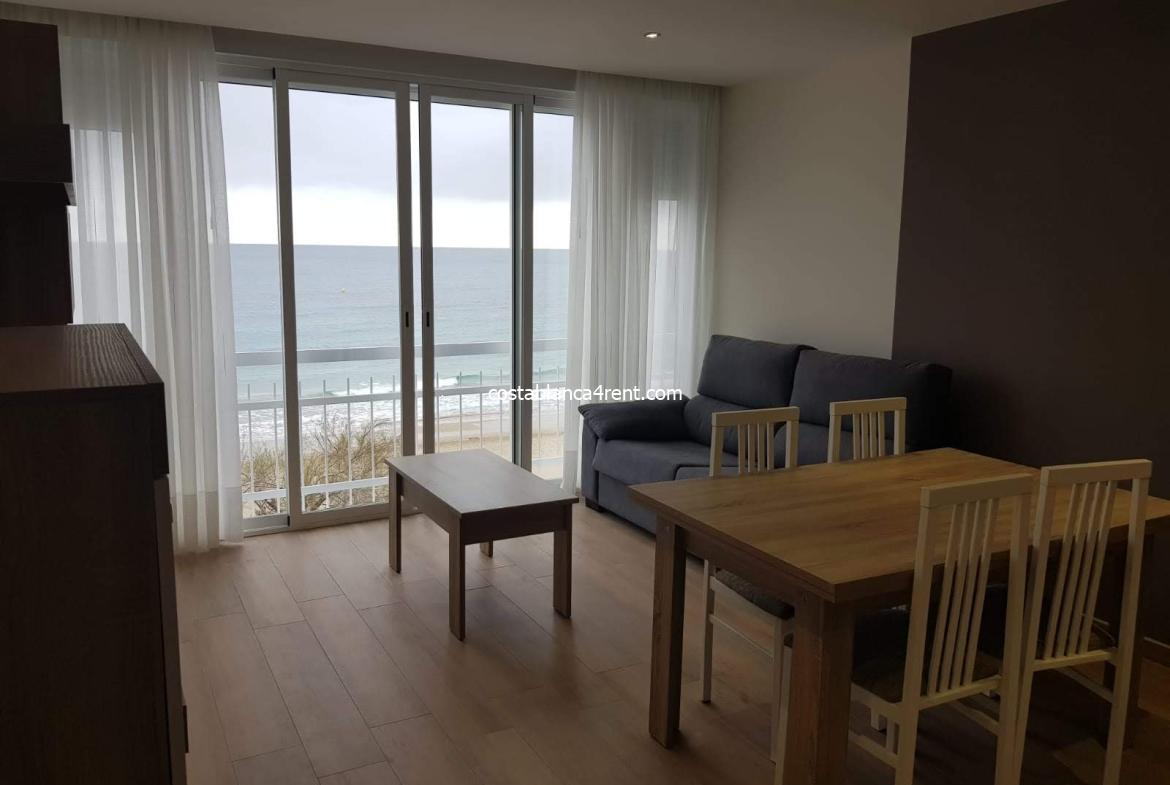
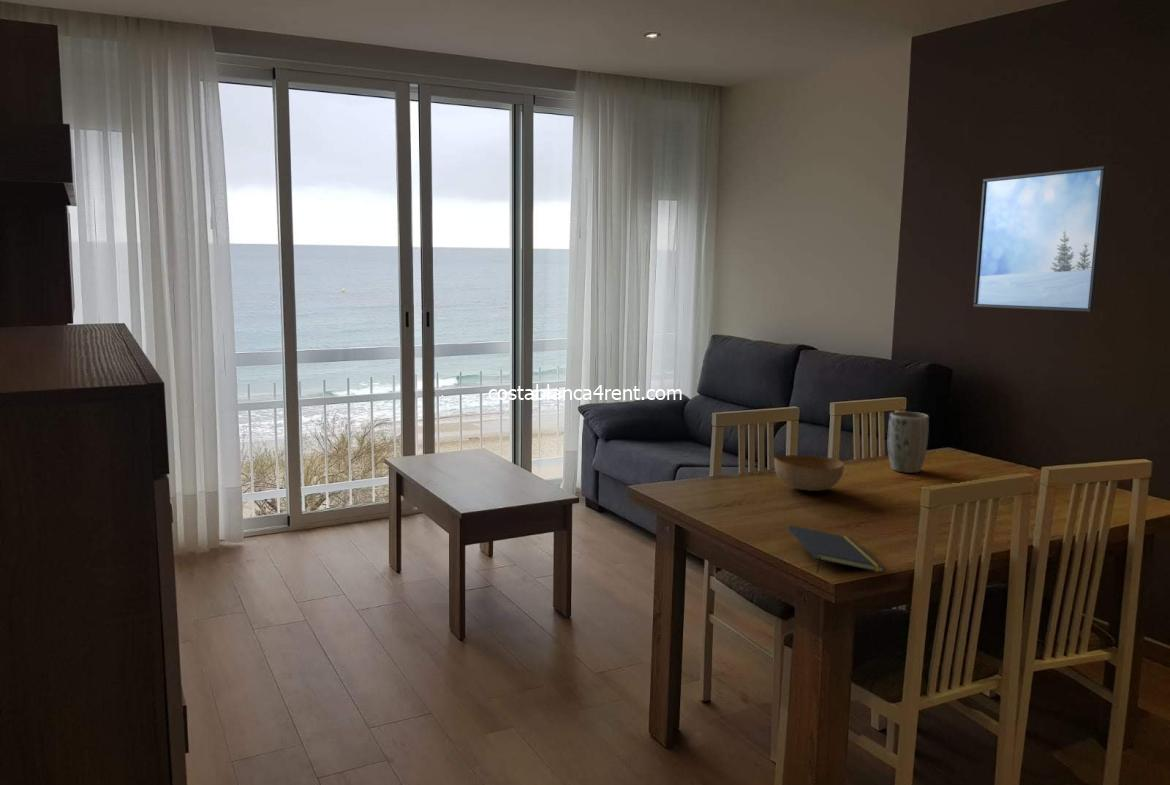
+ notepad [788,524,885,574]
+ bowl [773,454,845,492]
+ plant pot [887,411,930,474]
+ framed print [972,165,1108,313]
